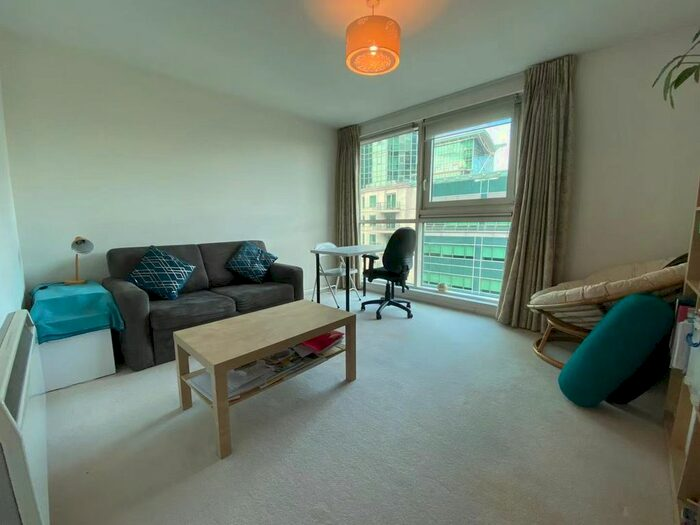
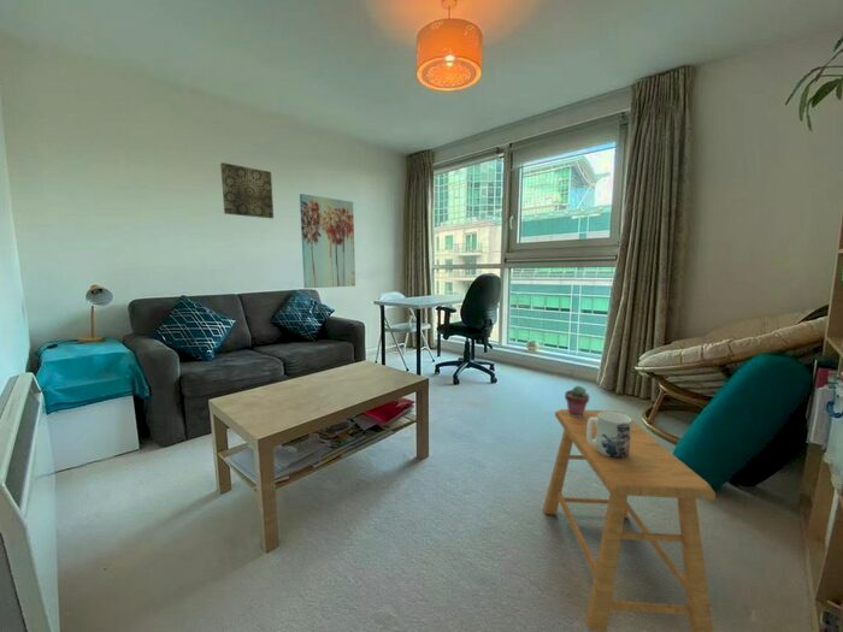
+ wall art [299,193,356,289]
+ stool [542,408,717,632]
+ wall art [219,161,275,219]
+ mug [586,410,632,459]
+ potted succulent [564,384,590,418]
